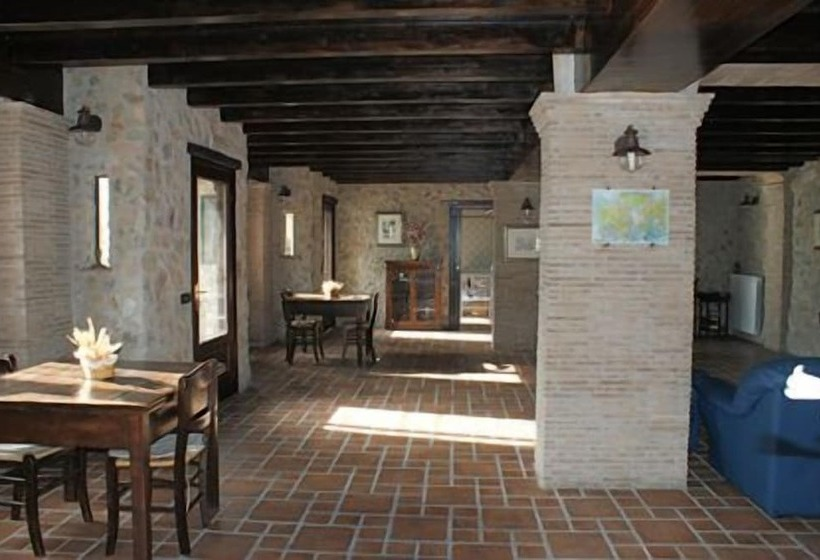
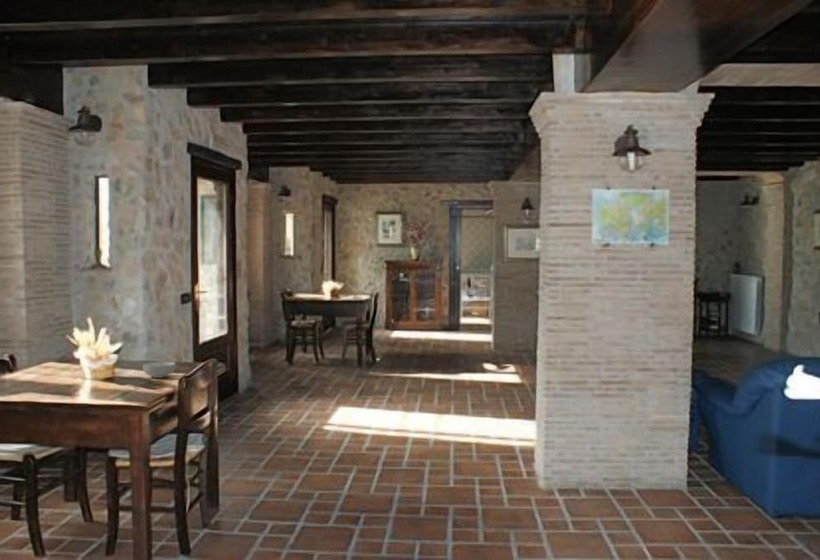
+ cereal bowl [142,361,177,379]
